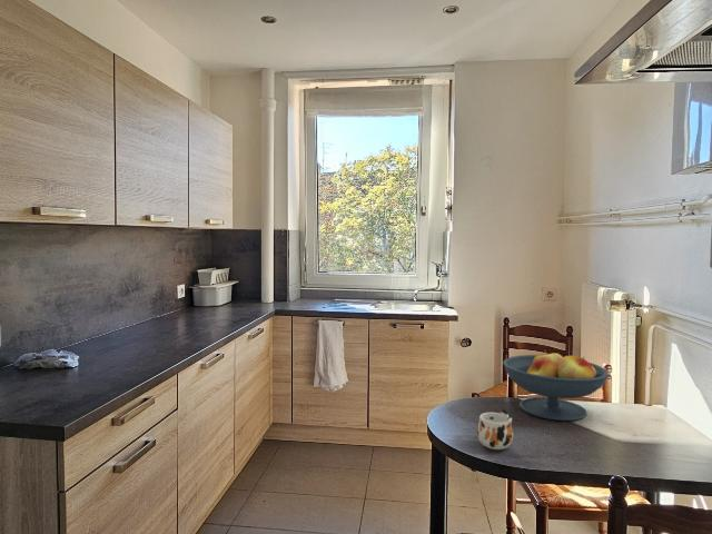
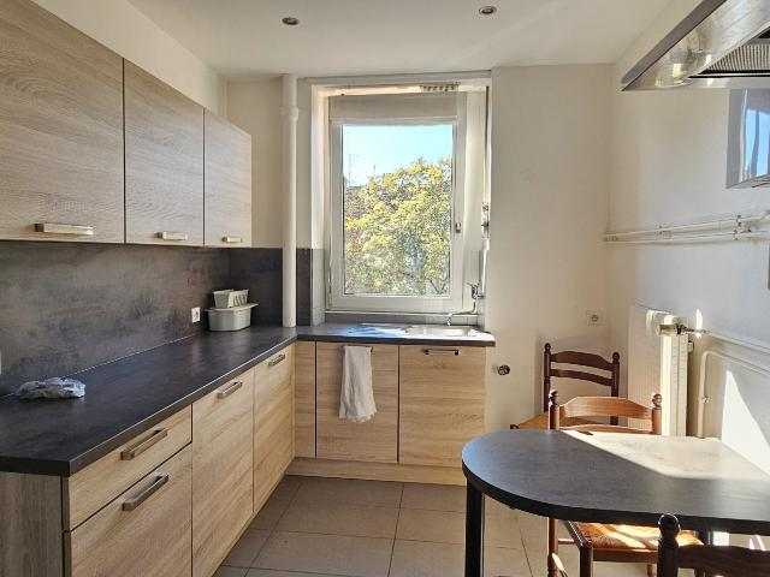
- mug [476,408,514,451]
- fruit bowl [502,348,610,422]
